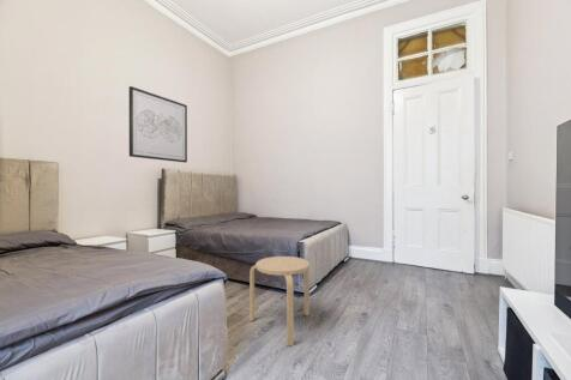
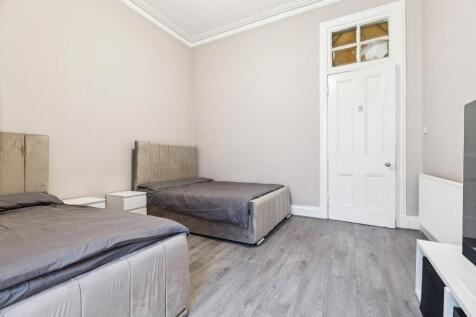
- wall art [128,85,188,164]
- stool [248,255,311,348]
